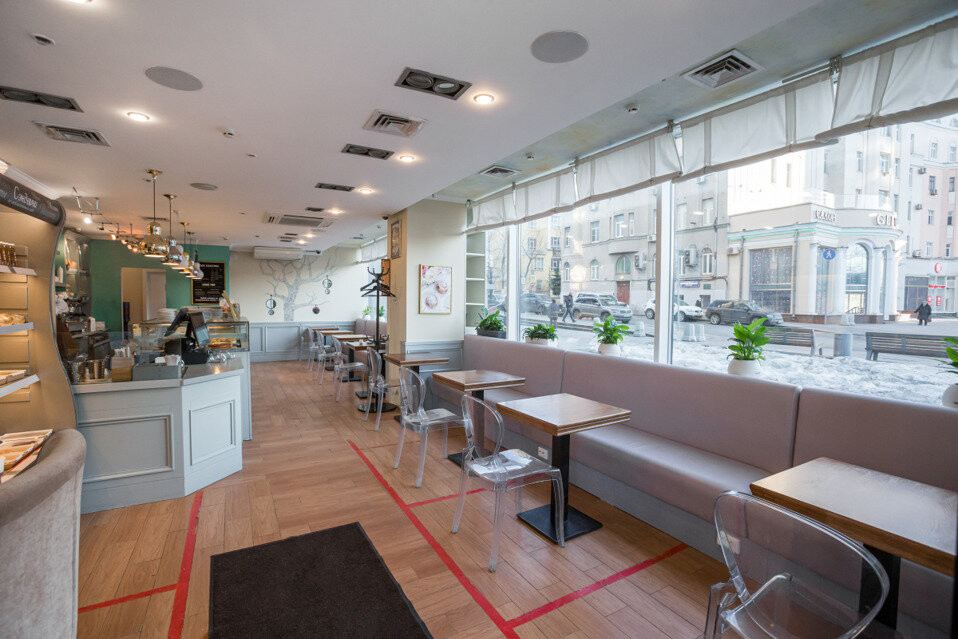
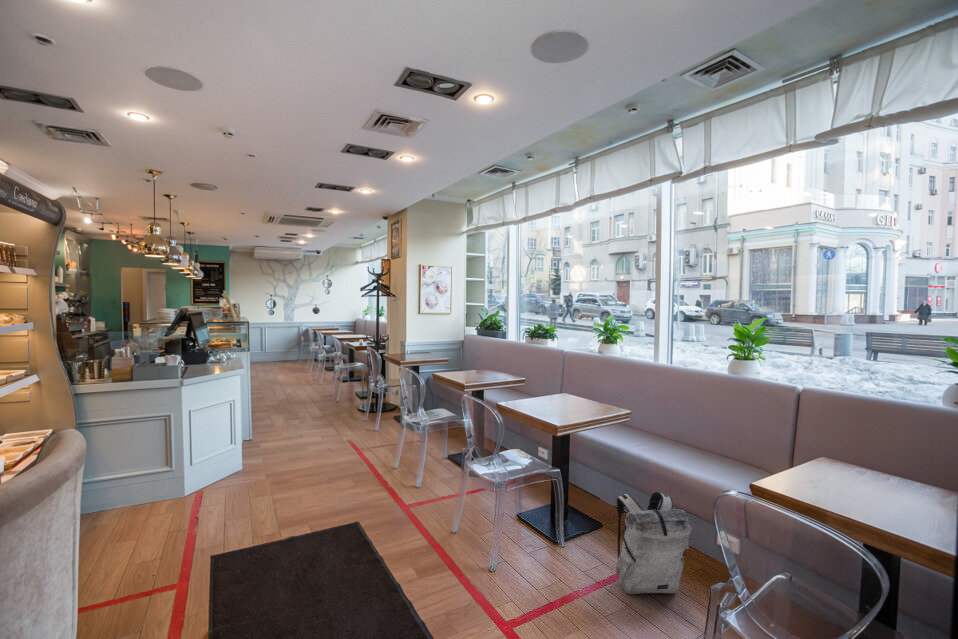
+ backpack [615,491,693,595]
